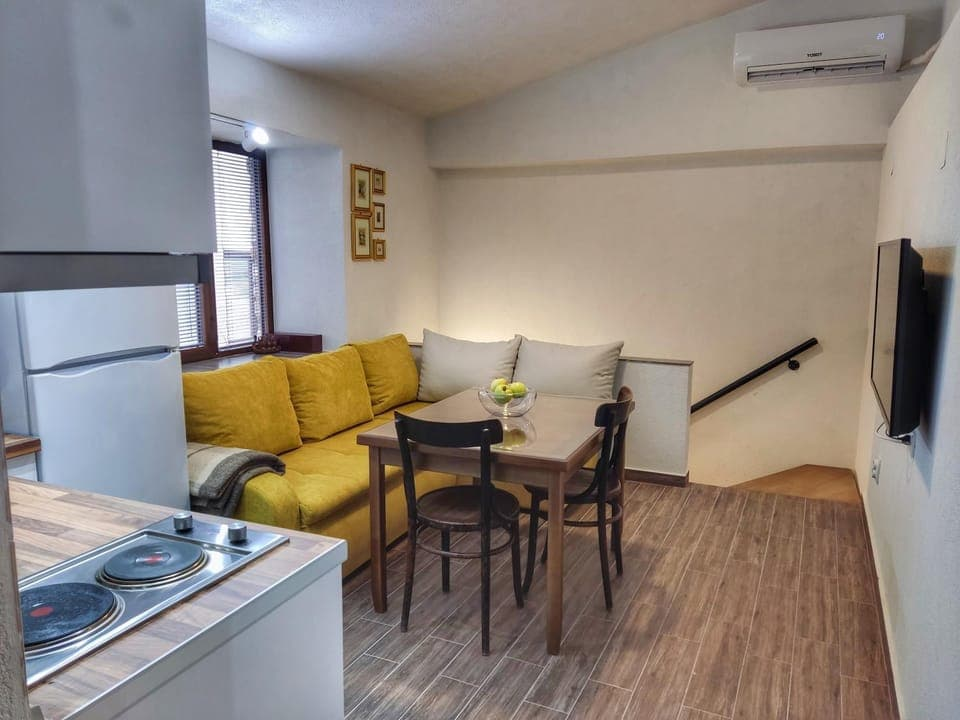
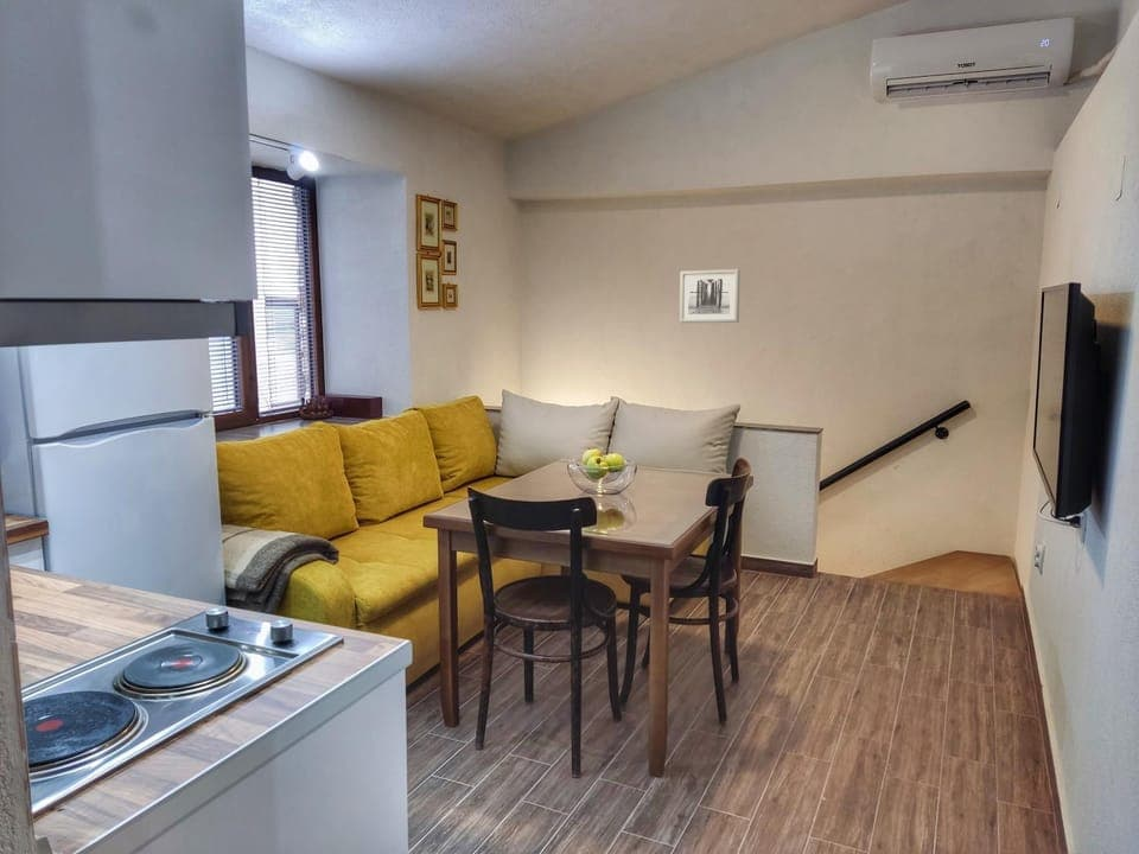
+ wall art [679,268,740,324]
